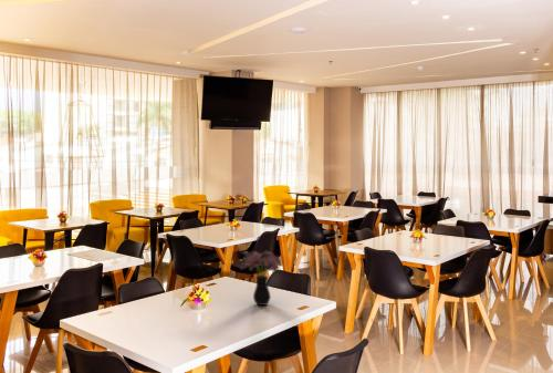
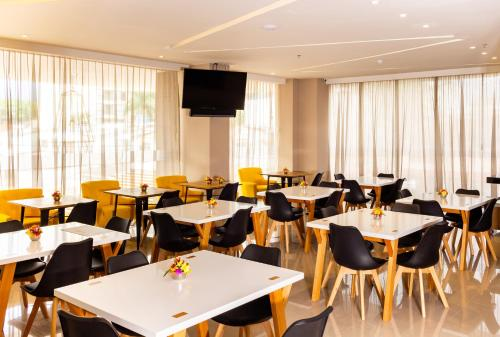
- flower arrangement [239,250,283,307]
